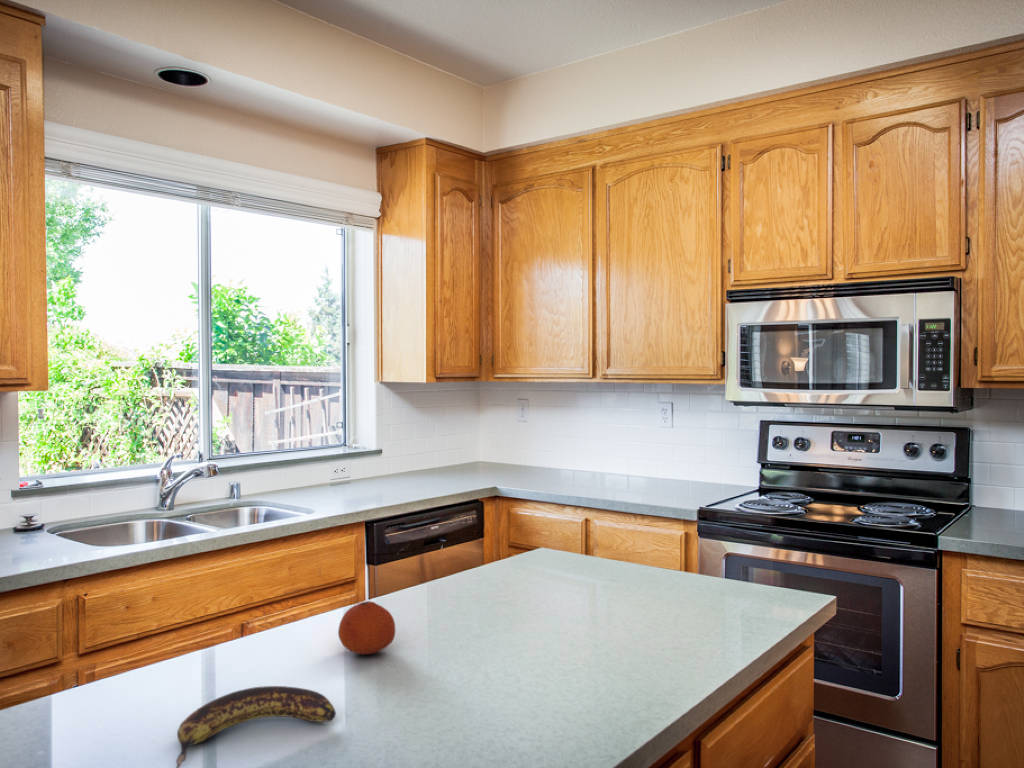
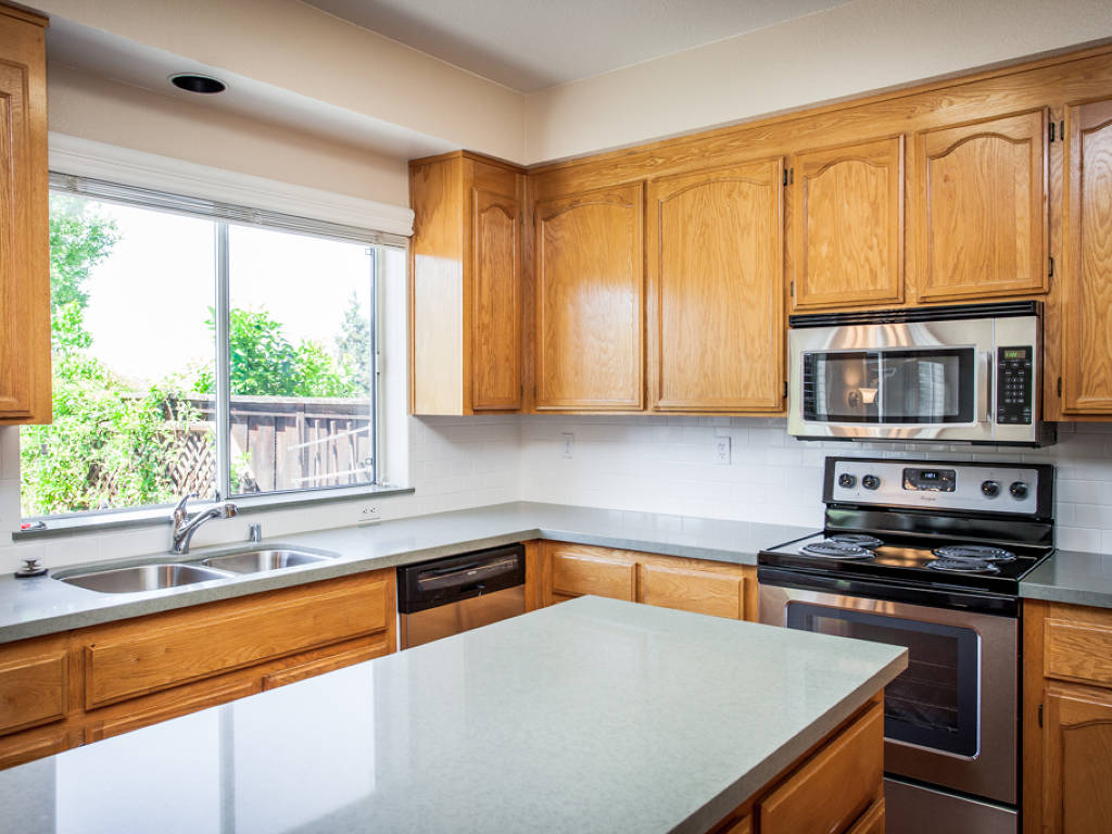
- banana [175,685,337,768]
- fruit [337,600,397,655]
